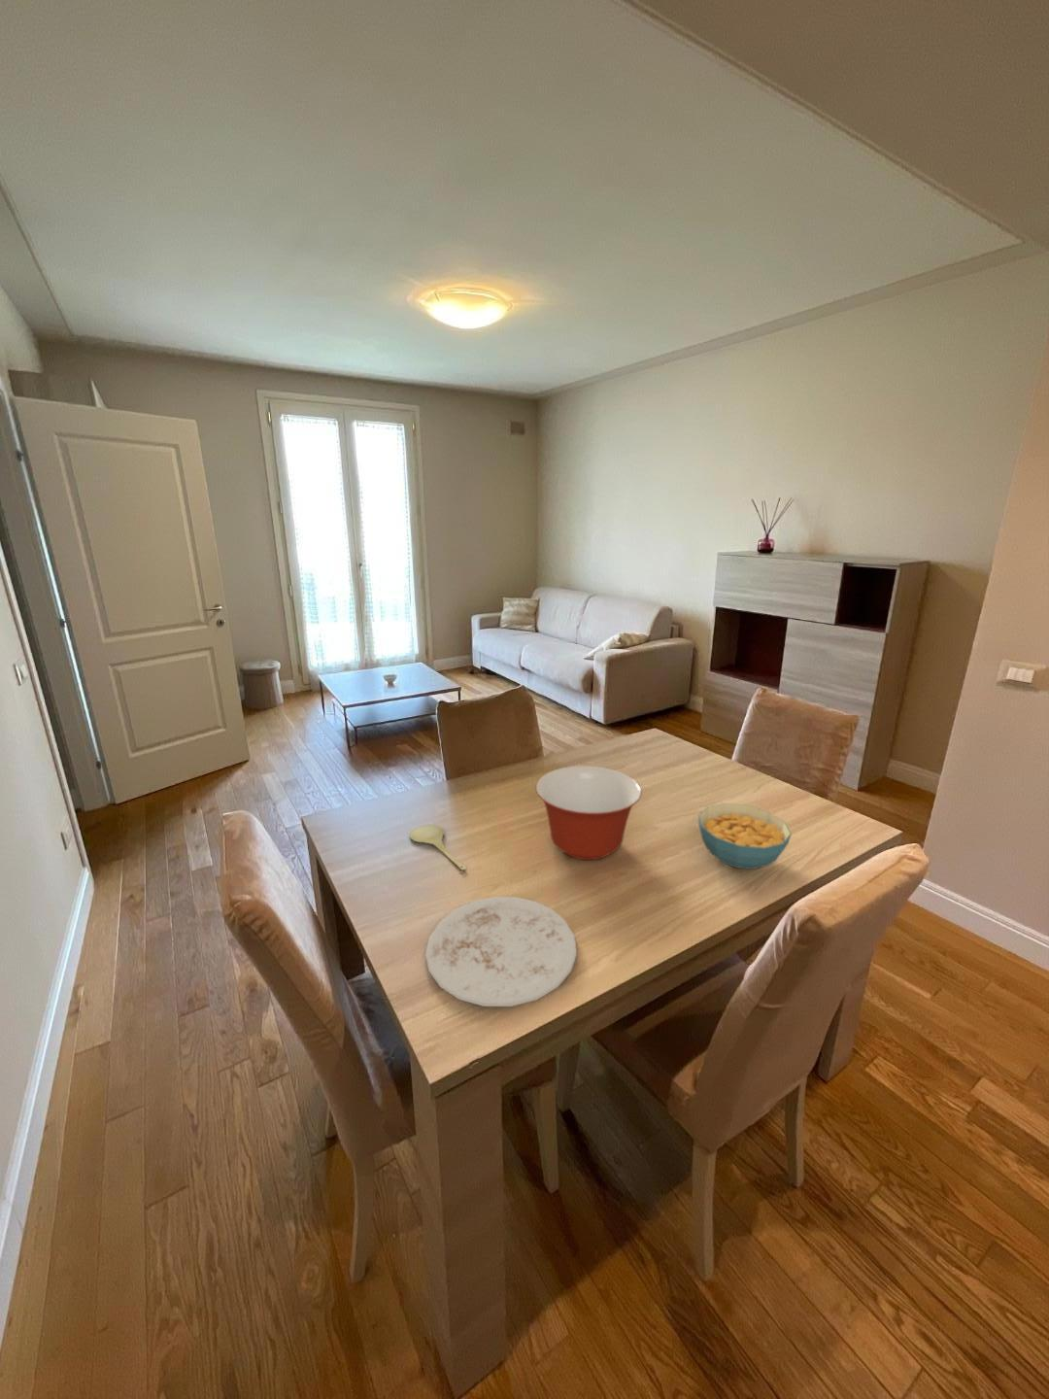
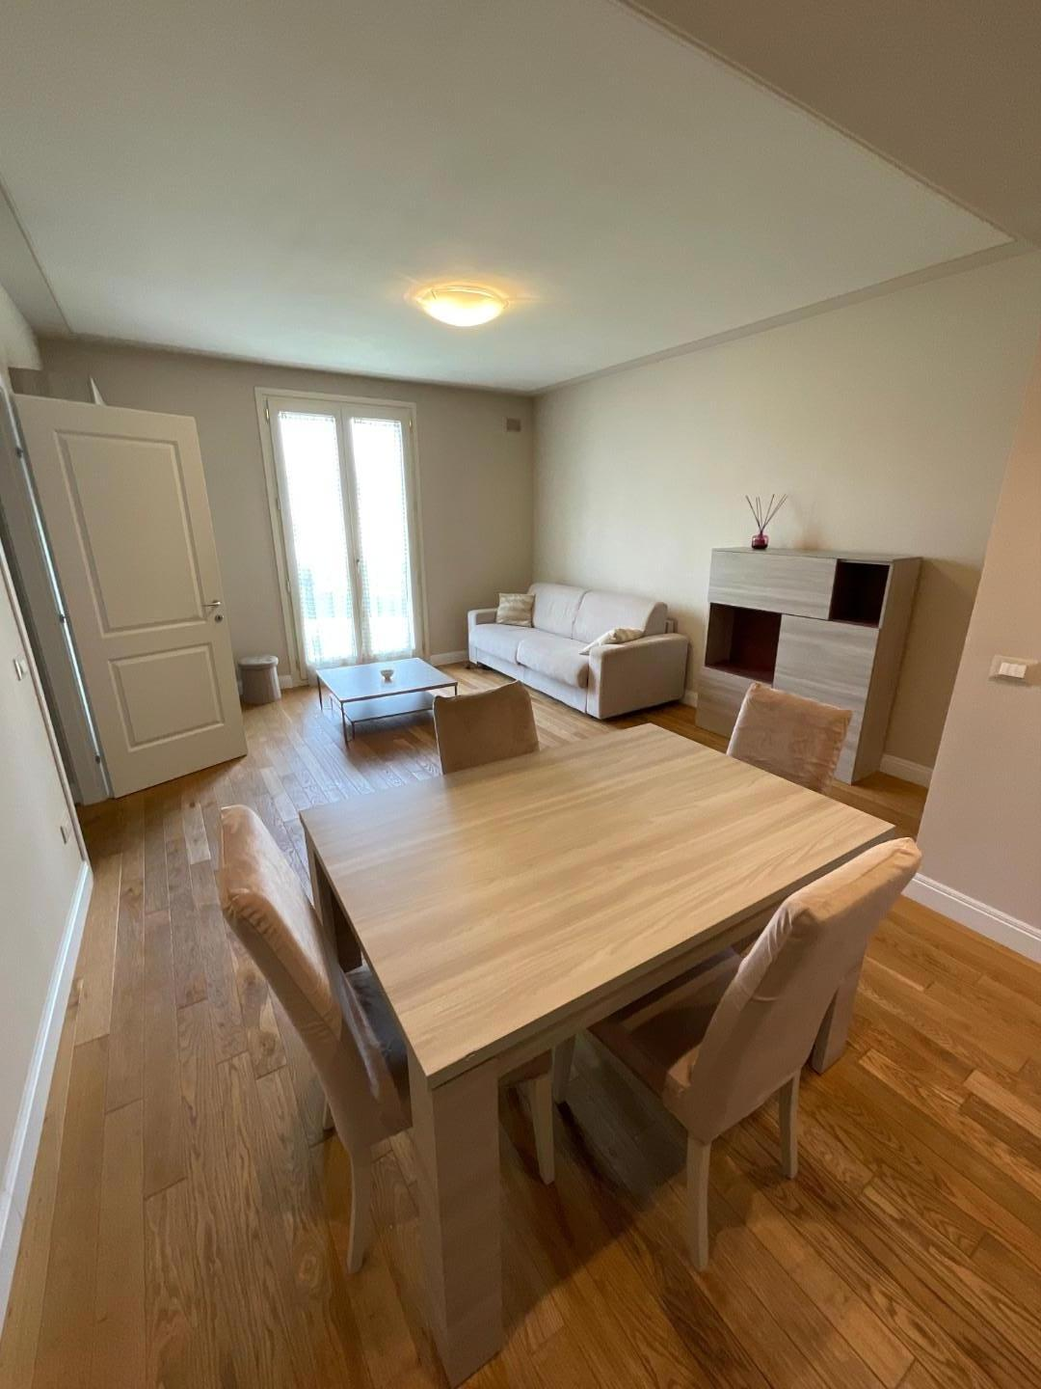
- mixing bowl [536,766,644,860]
- plate [424,896,577,1008]
- cereal bowl [697,802,792,870]
- spoon [409,824,468,871]
